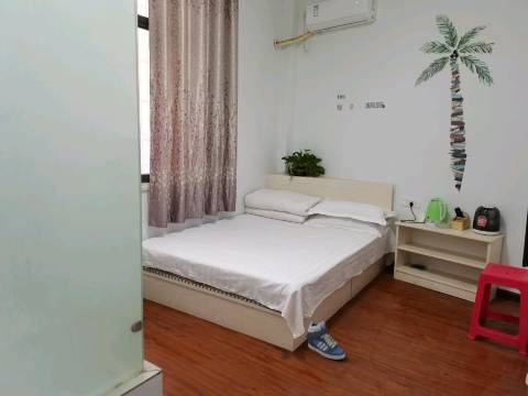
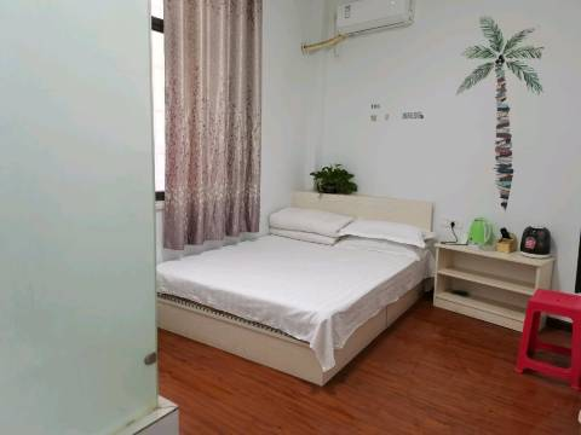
- sneaker [305,320,346,361]
